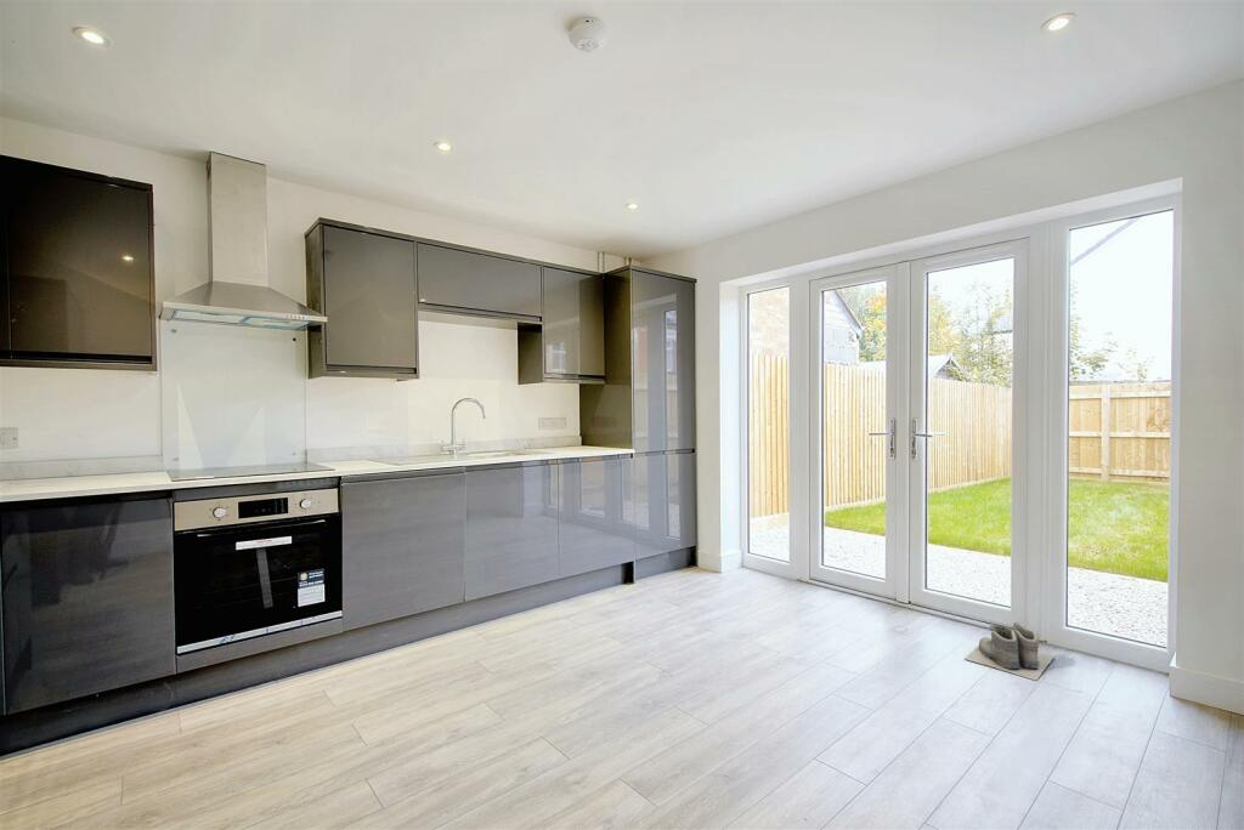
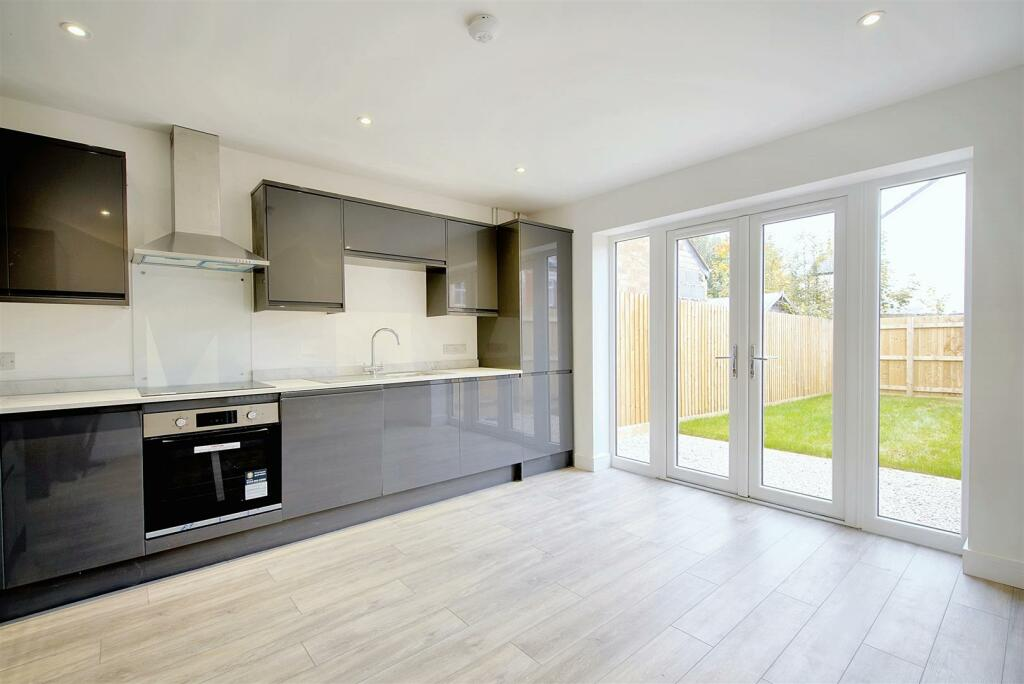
- boots [963,621,1054,682]
